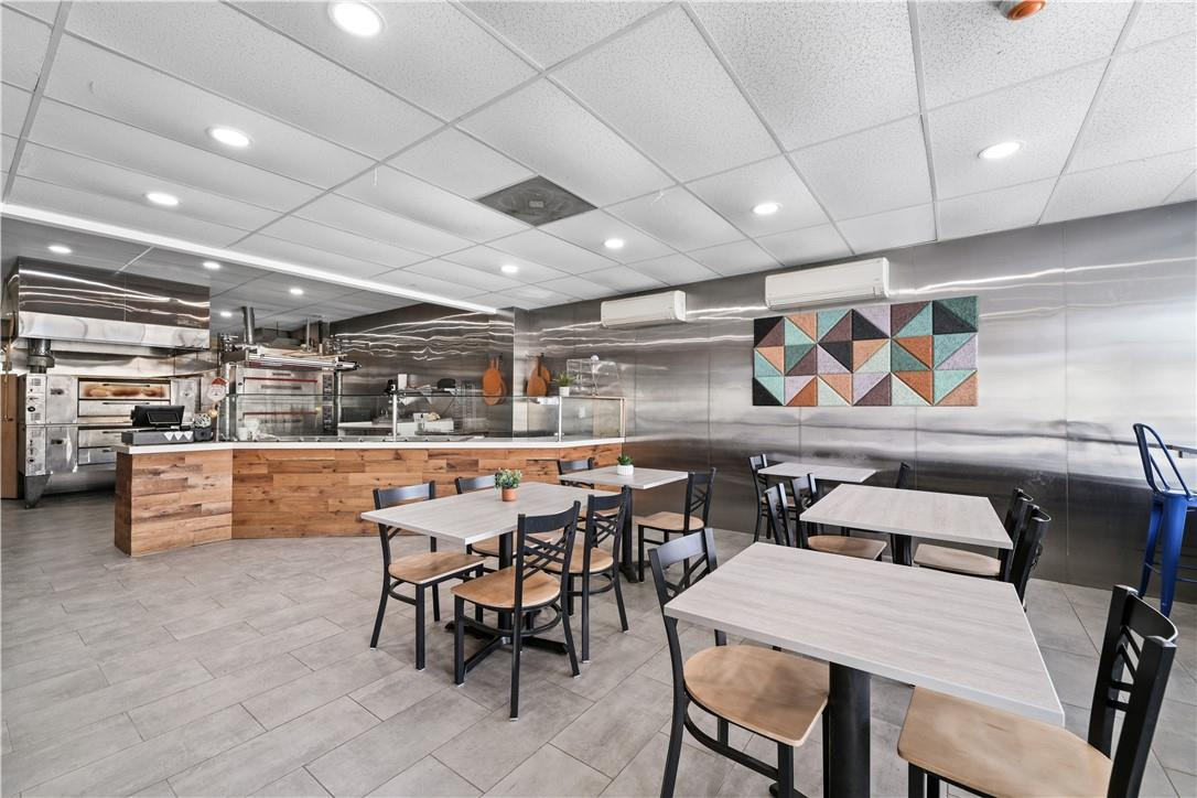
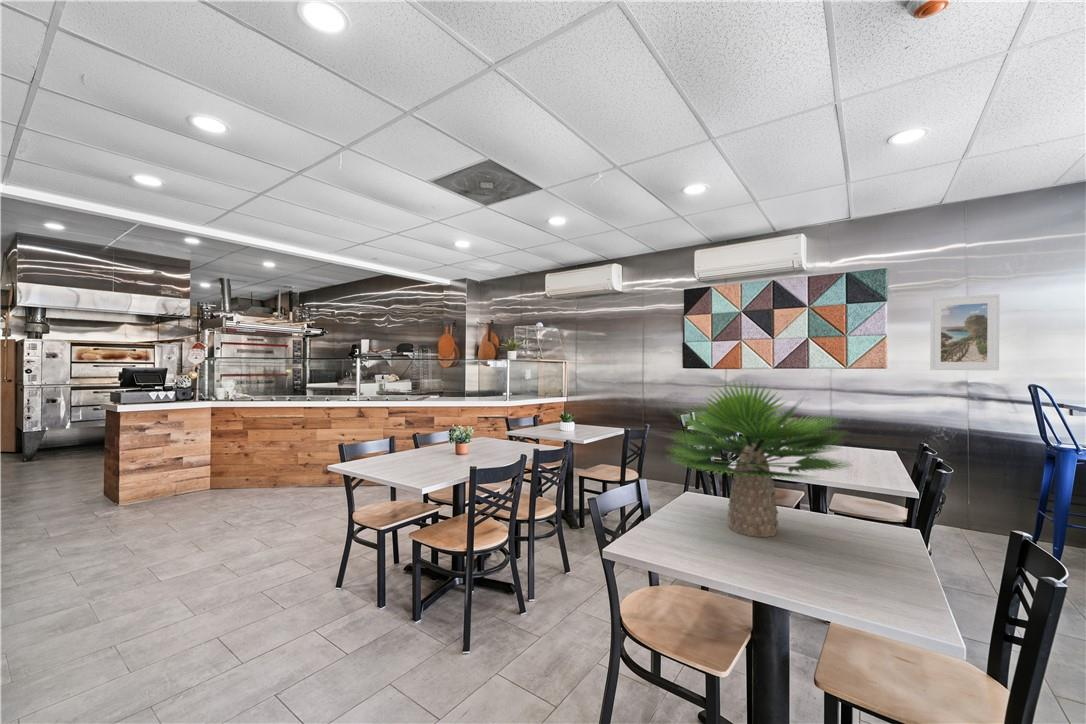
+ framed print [929,293,1000,371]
+ potted plant [664,378,852,538]
